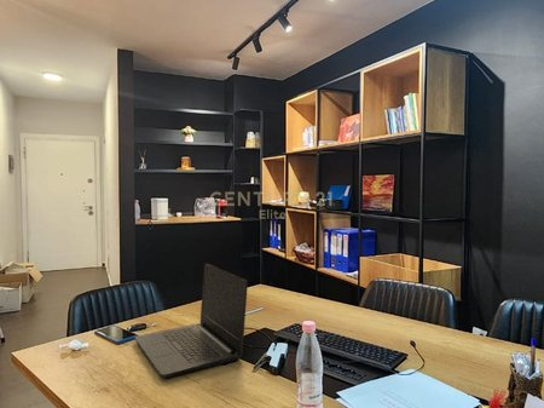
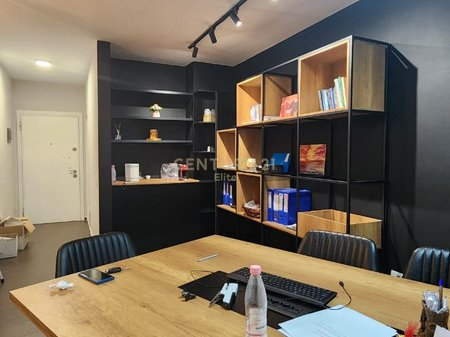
- laptop [134,263,249,379]
